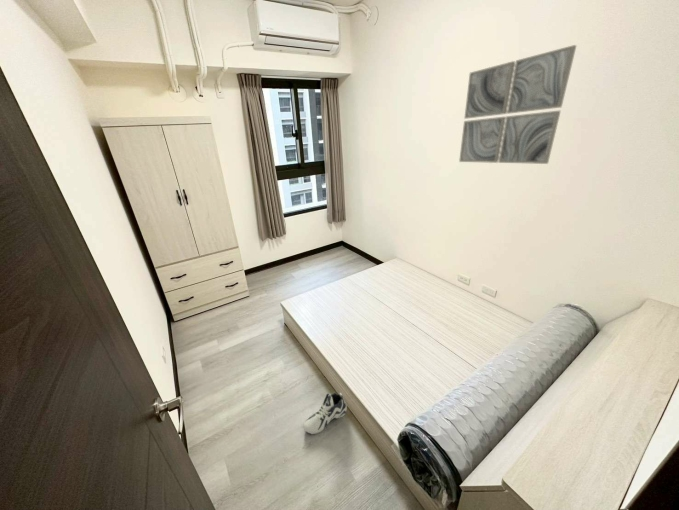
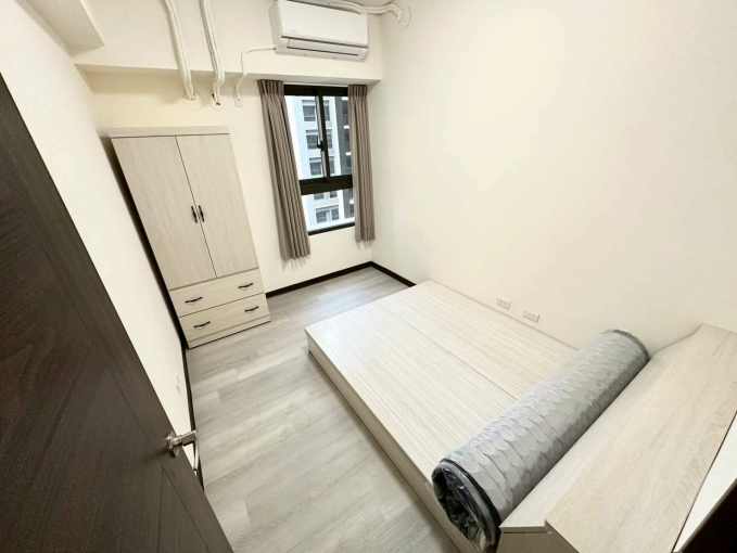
- sneaker [303,392,348,435]
- wall art [458,44,577,165]
